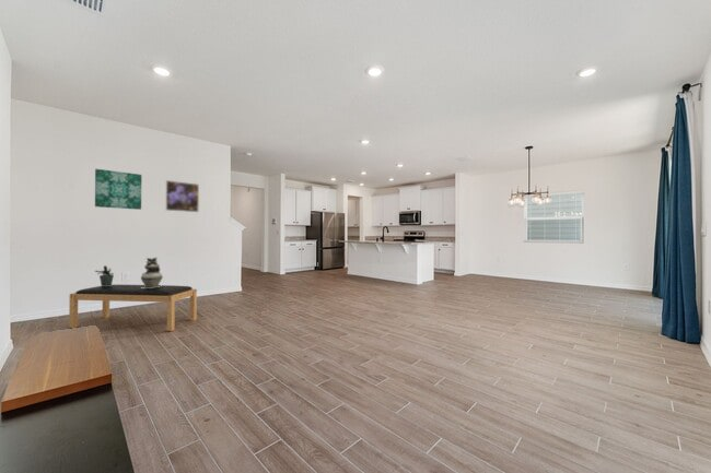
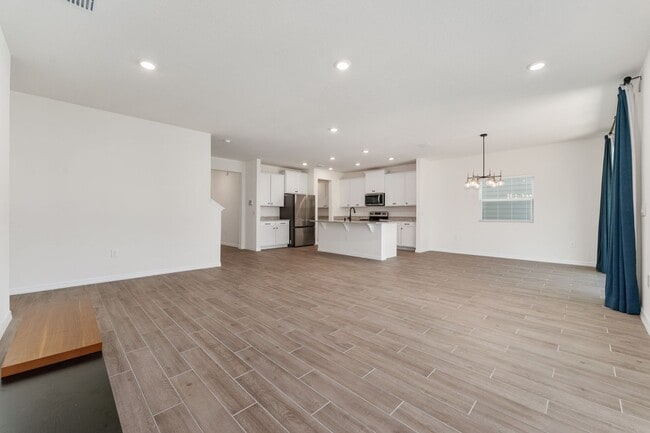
- decorative urn [140,257,164,288]
- wall art [94,168,142,211]
- potted plant [94,264,115,286]
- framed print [165,179,200,213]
- bench [68,284,198,332]
